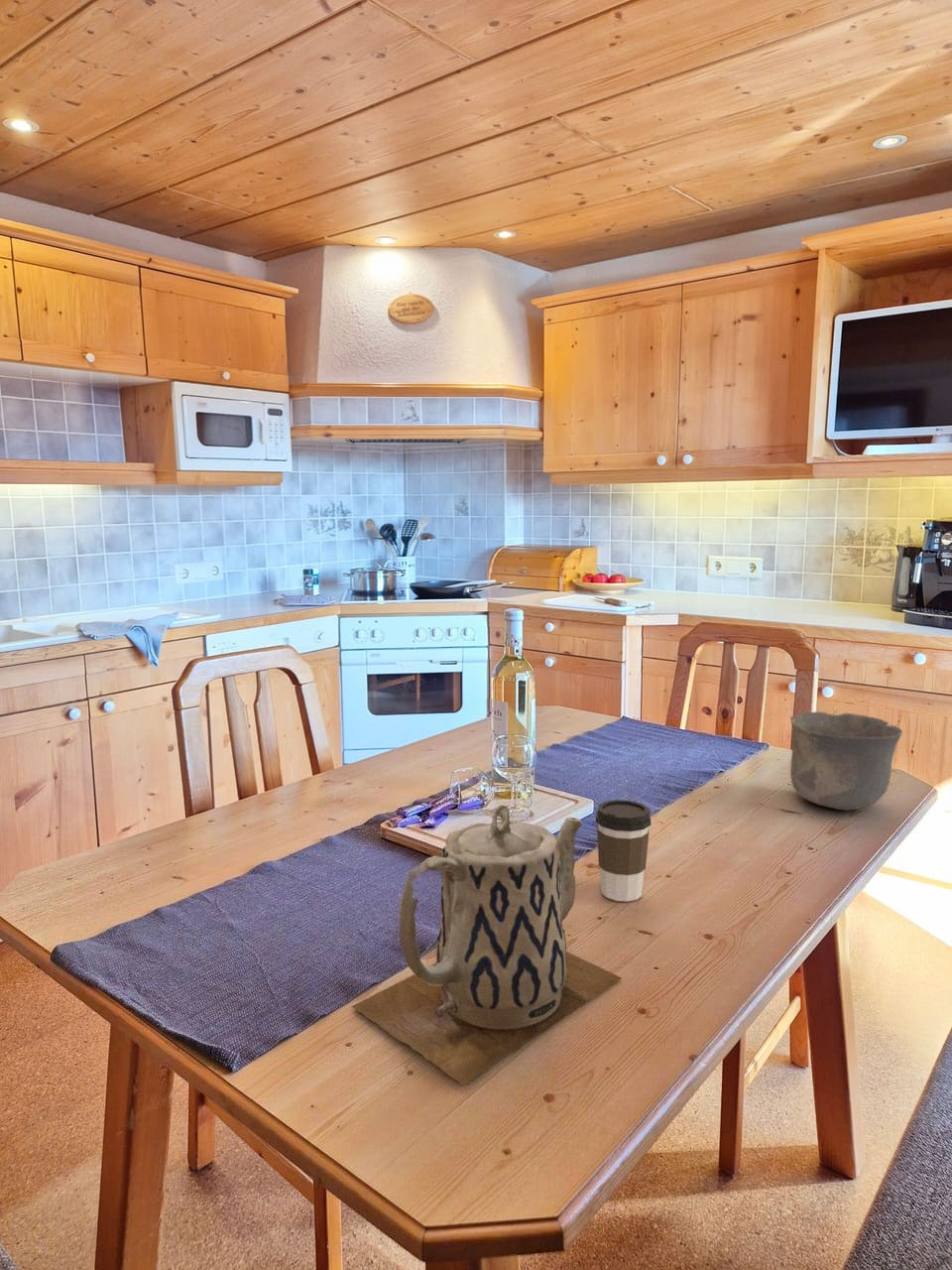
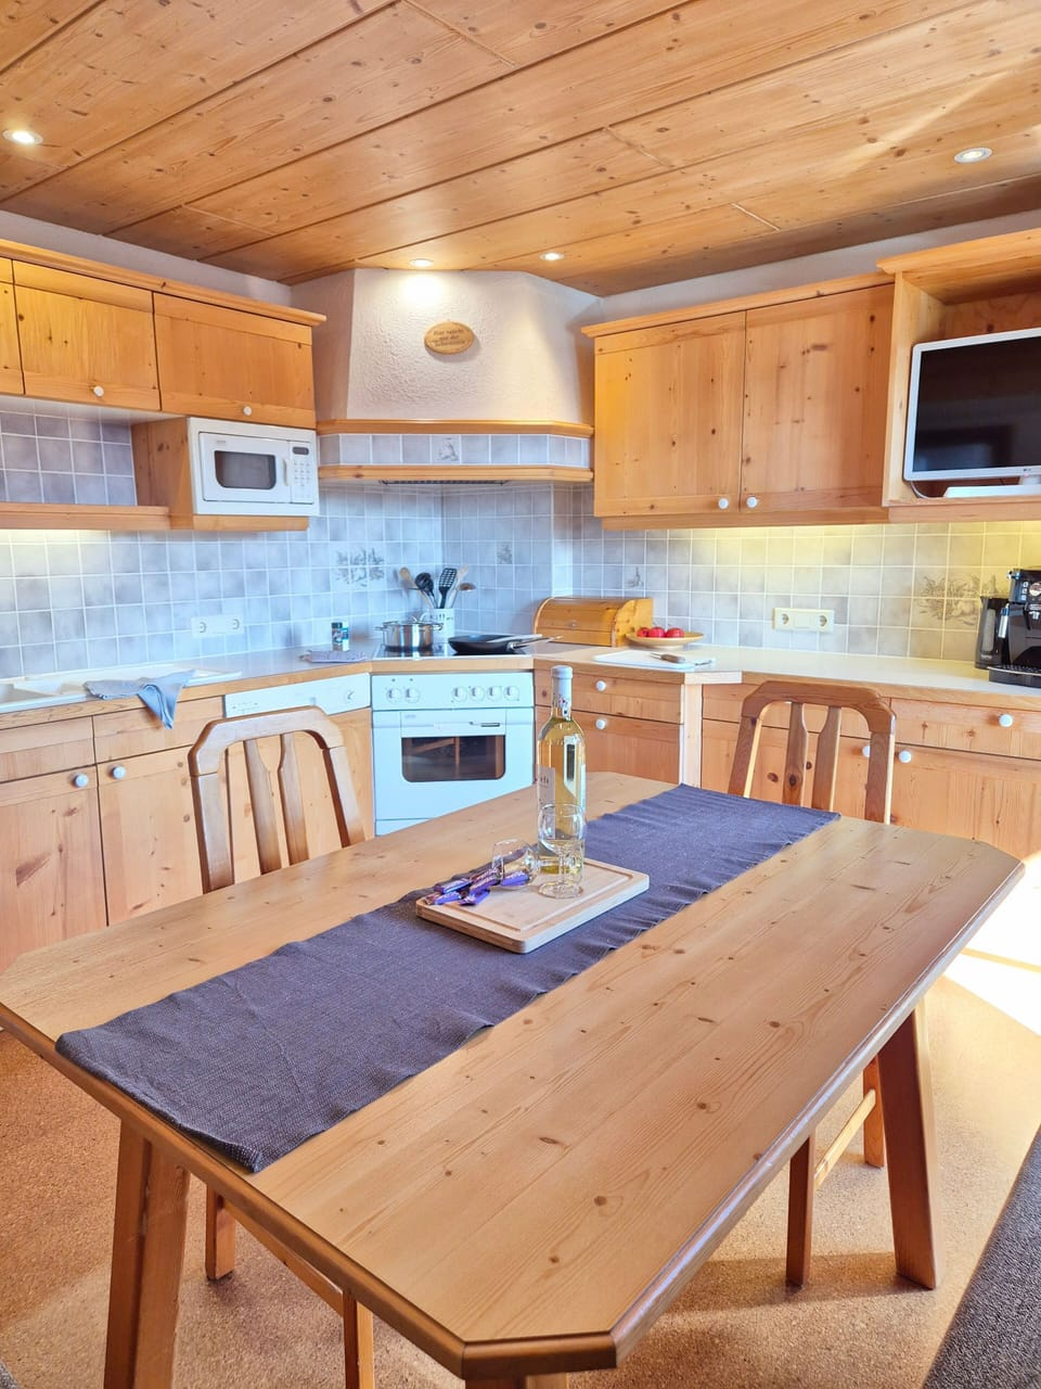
- cup [789,710,903,812]
- coffee cup [595,799,652,903]
- teapot [351,804,623,1086]
